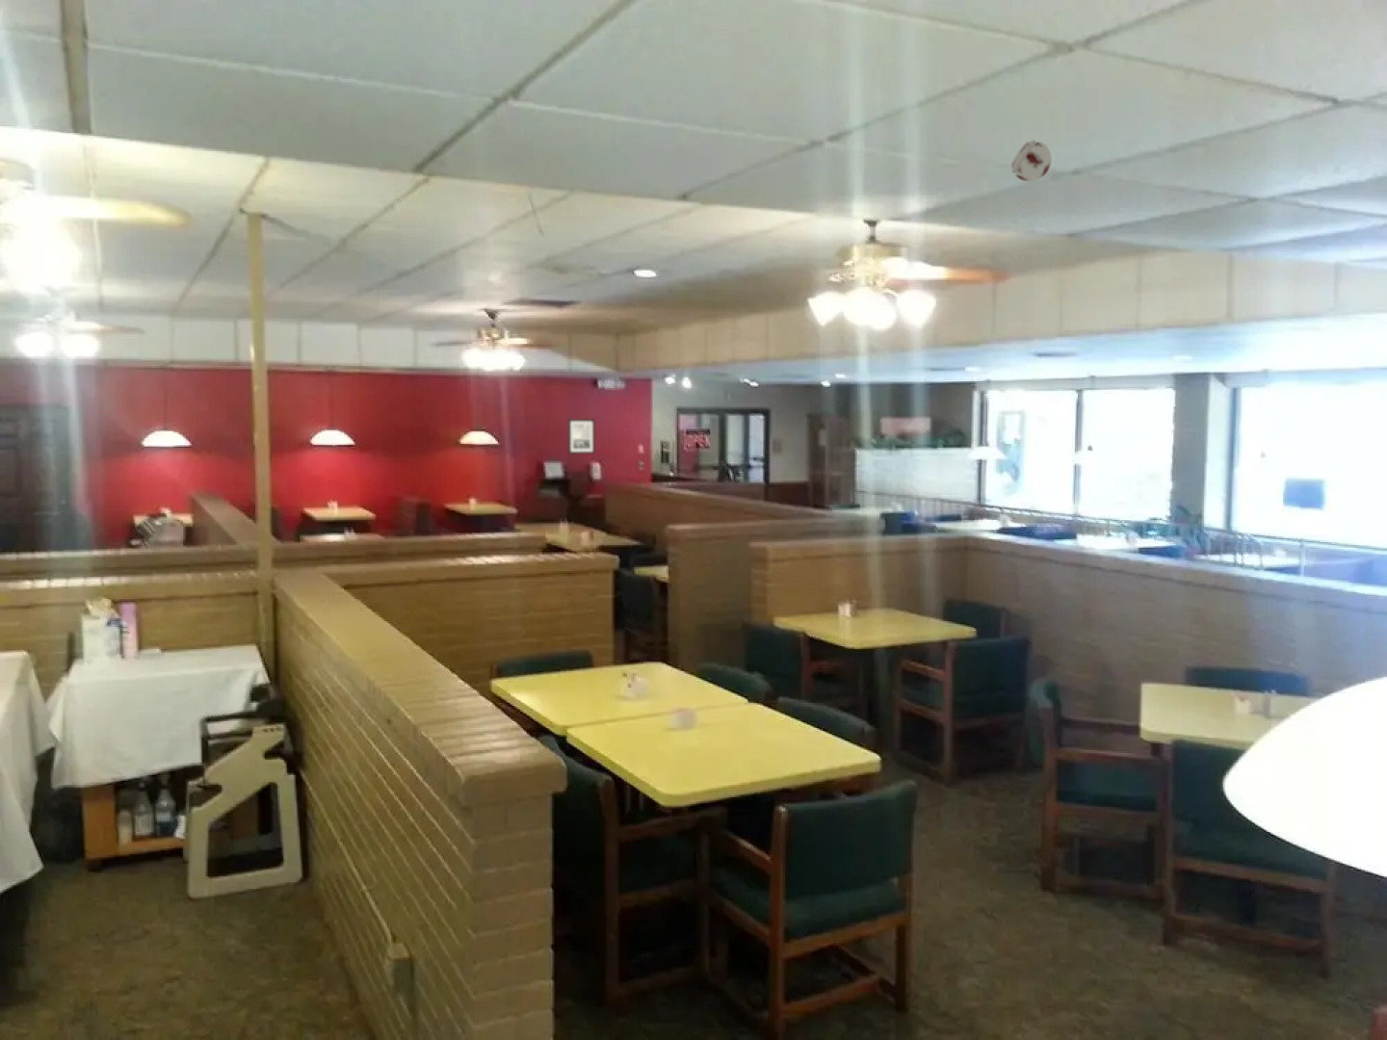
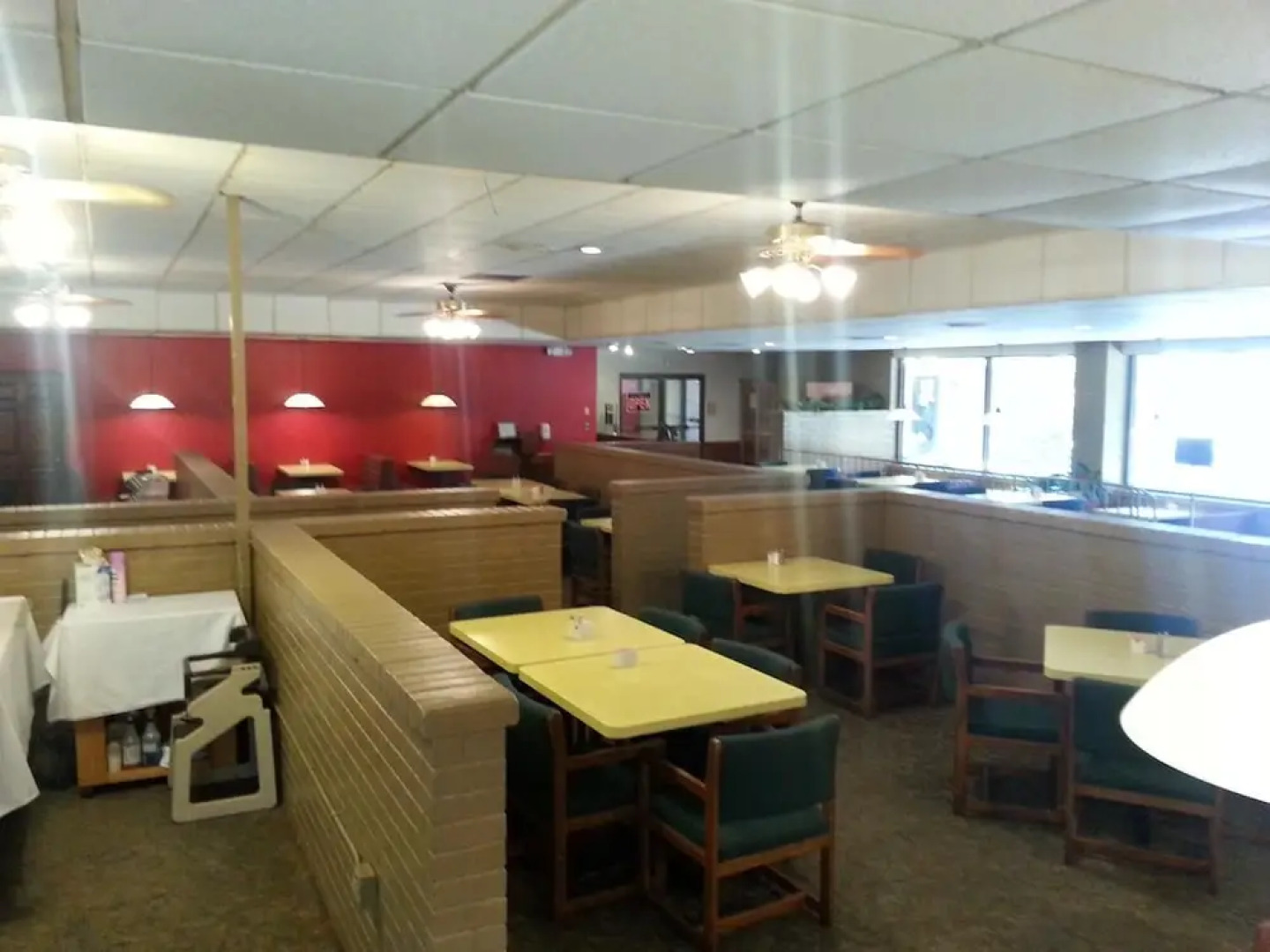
- smoke detector [1010,139,1053,182]
- wall art [567,418,595,454]
